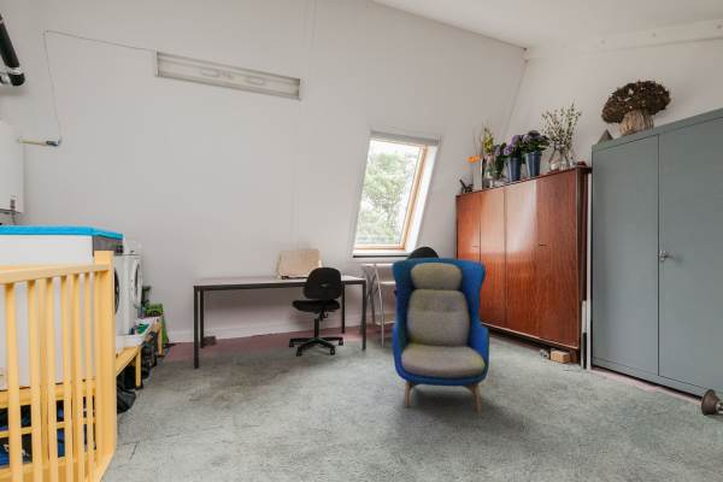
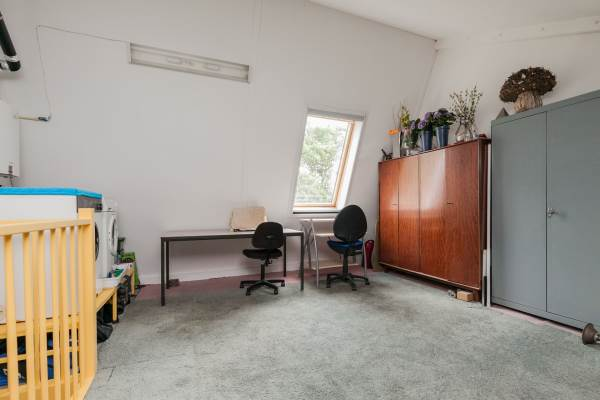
- armchair [390,257,490,413]
